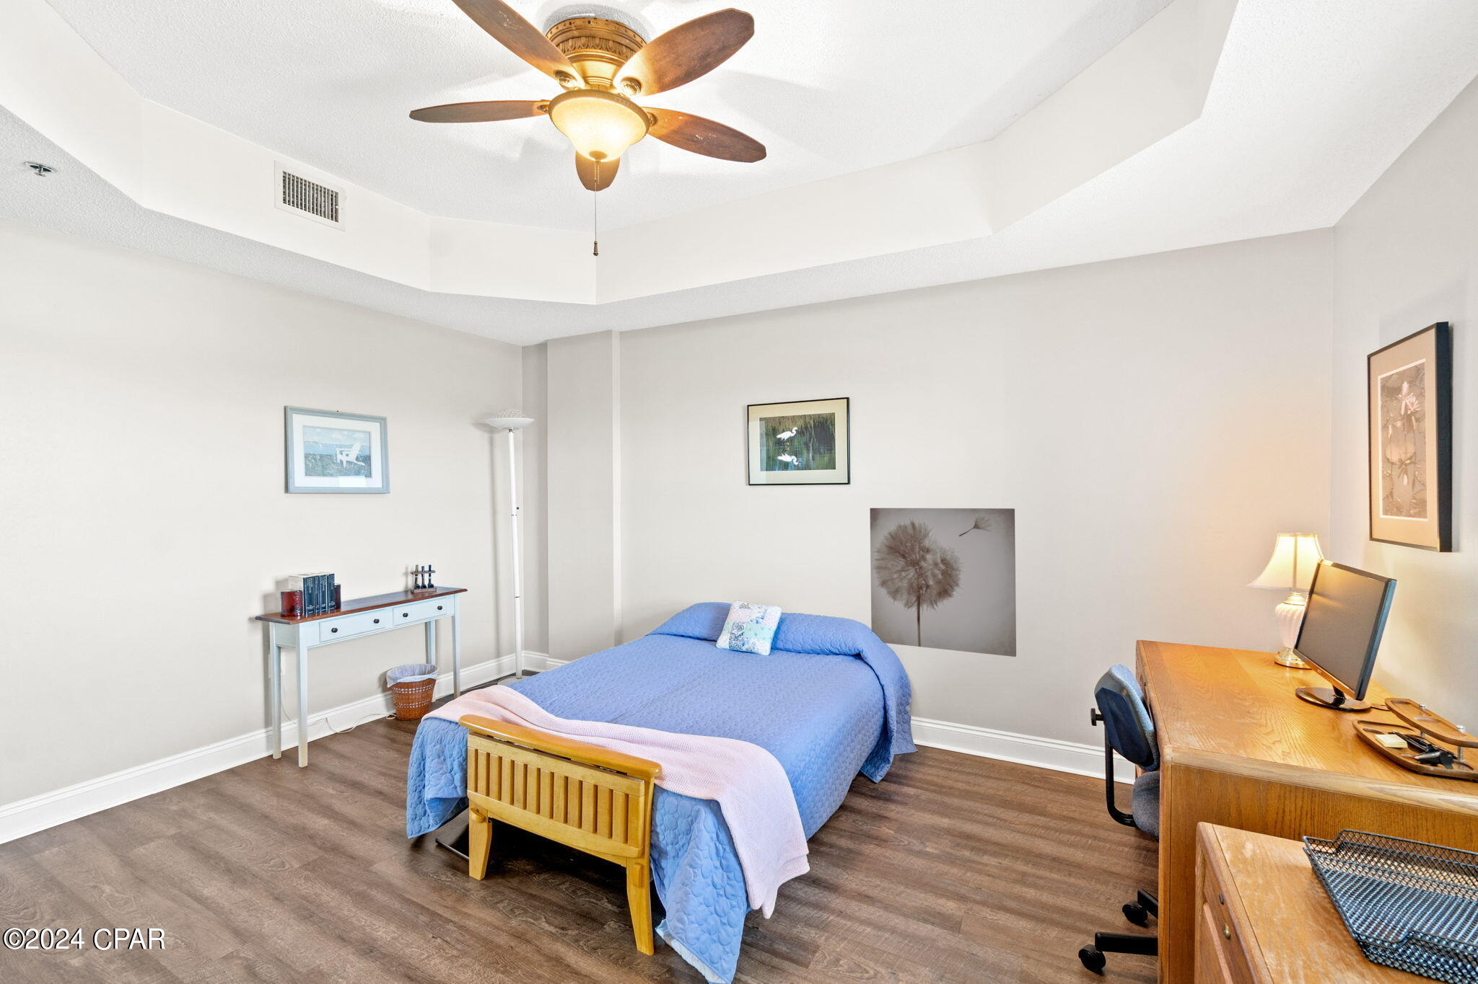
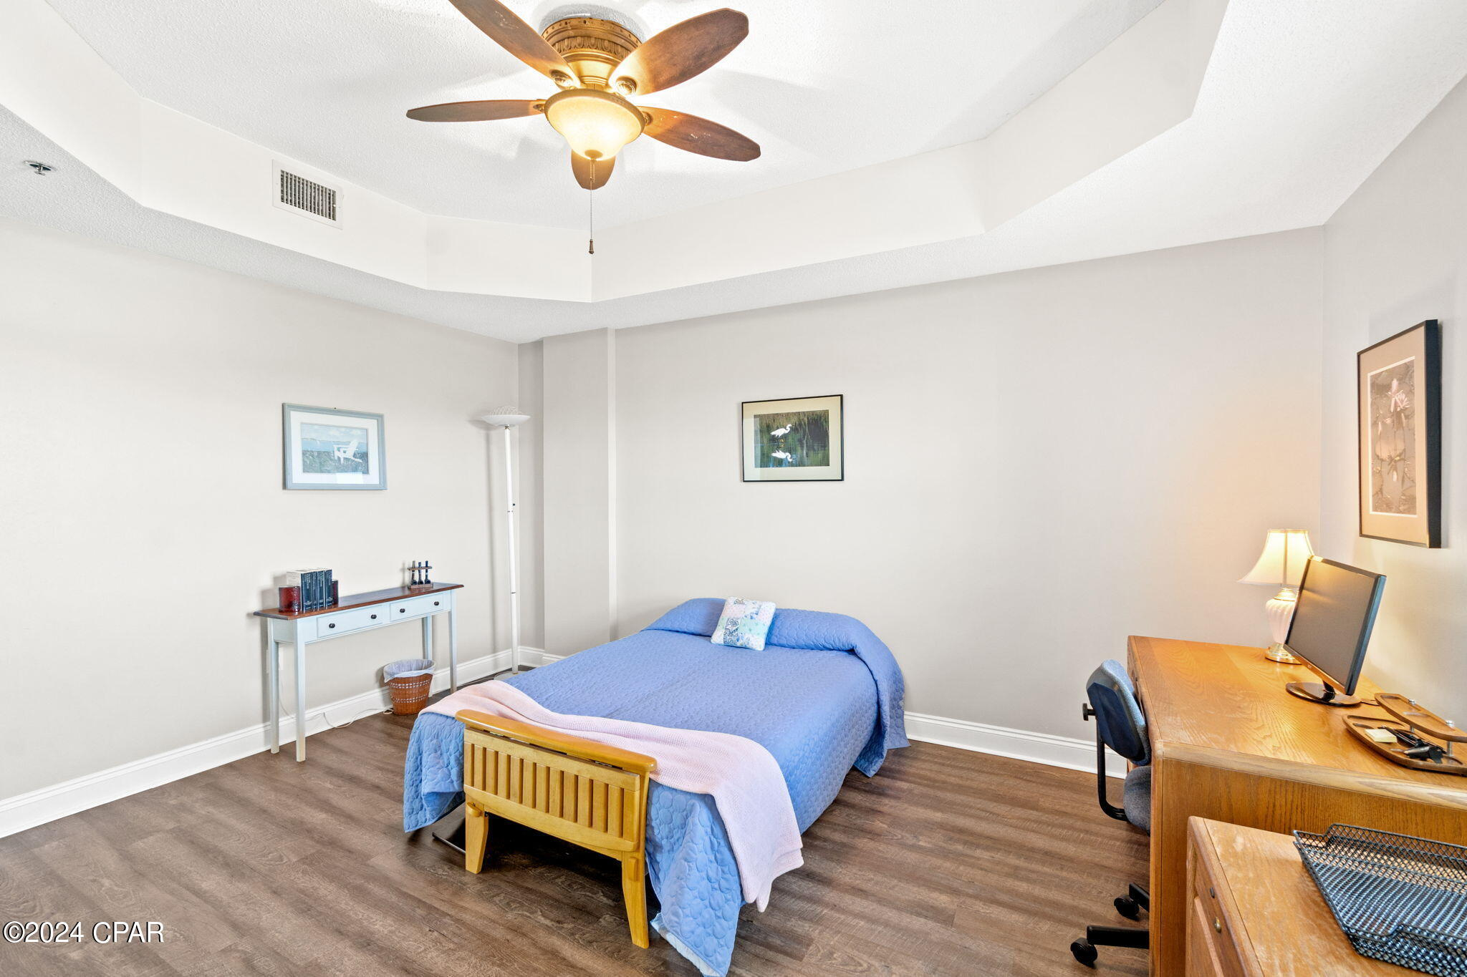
- wall art [869,507,1016,658]
